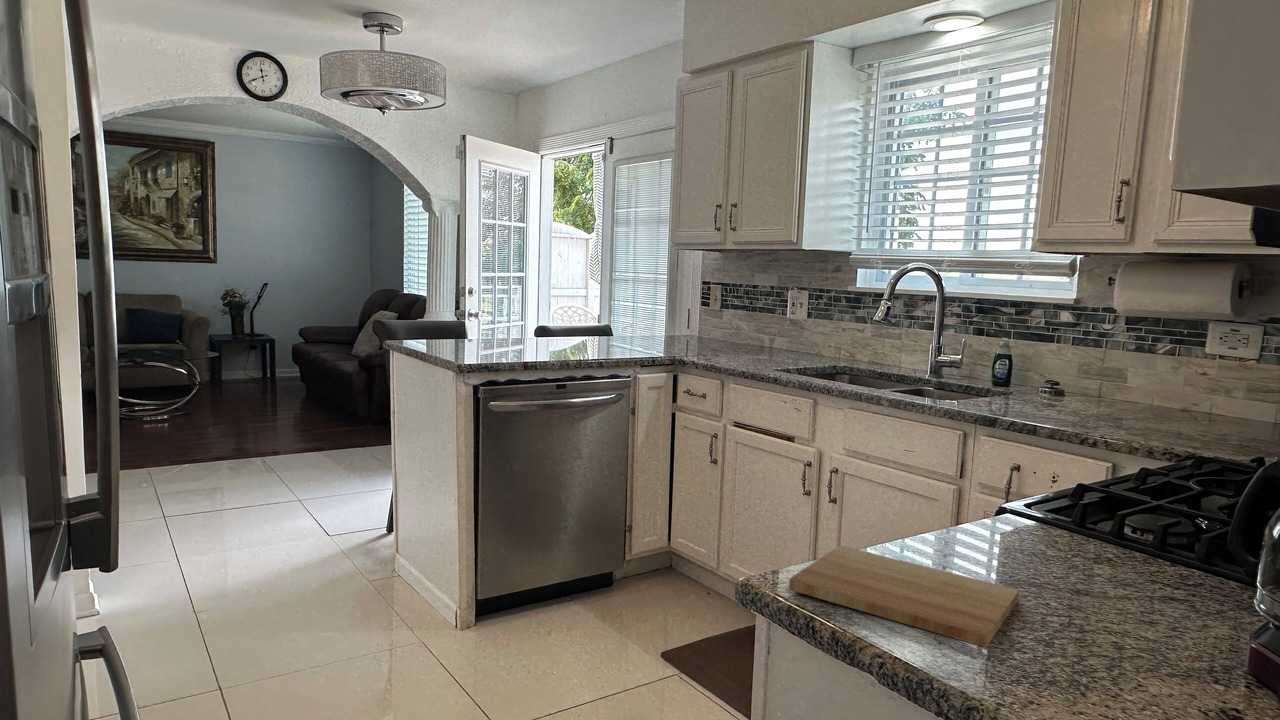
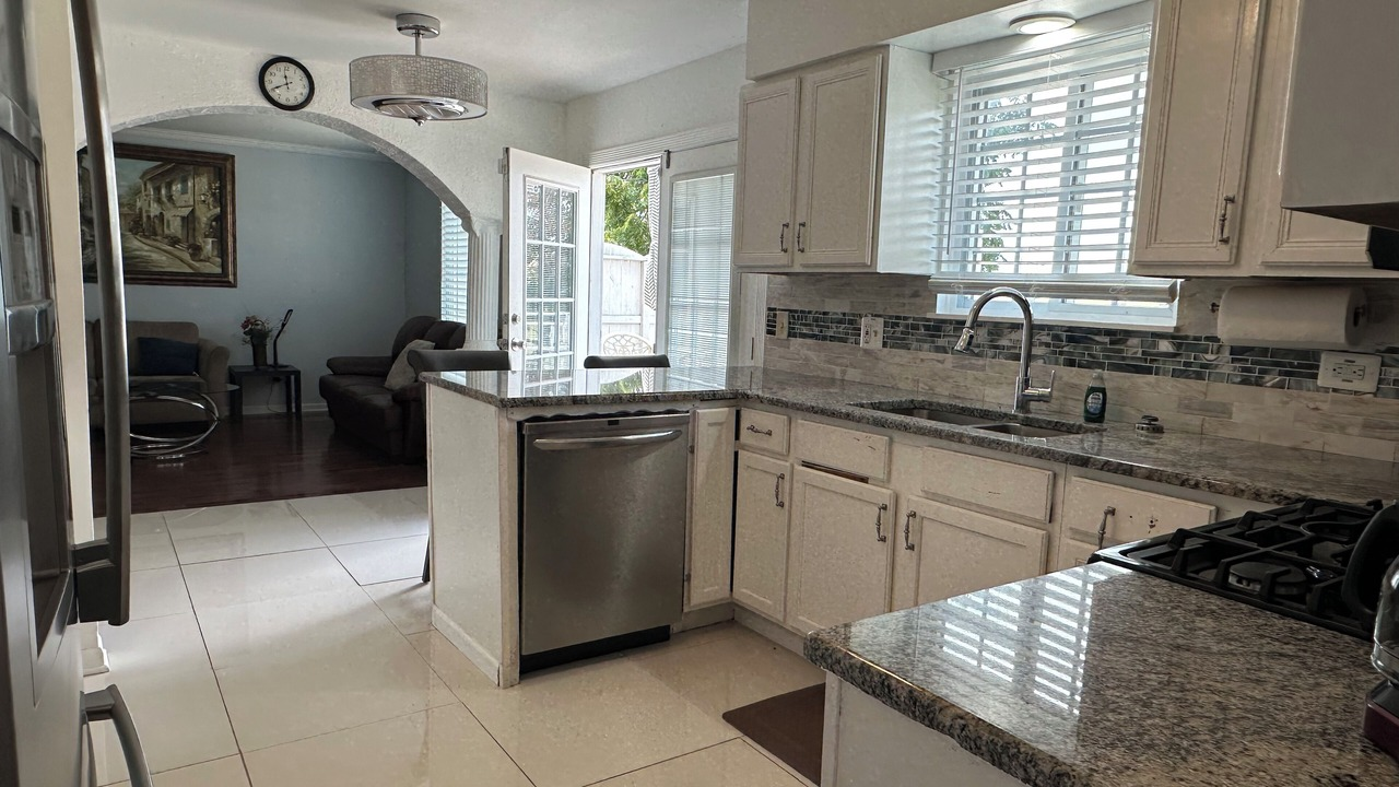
- cutting board [788,545,1020,648]
